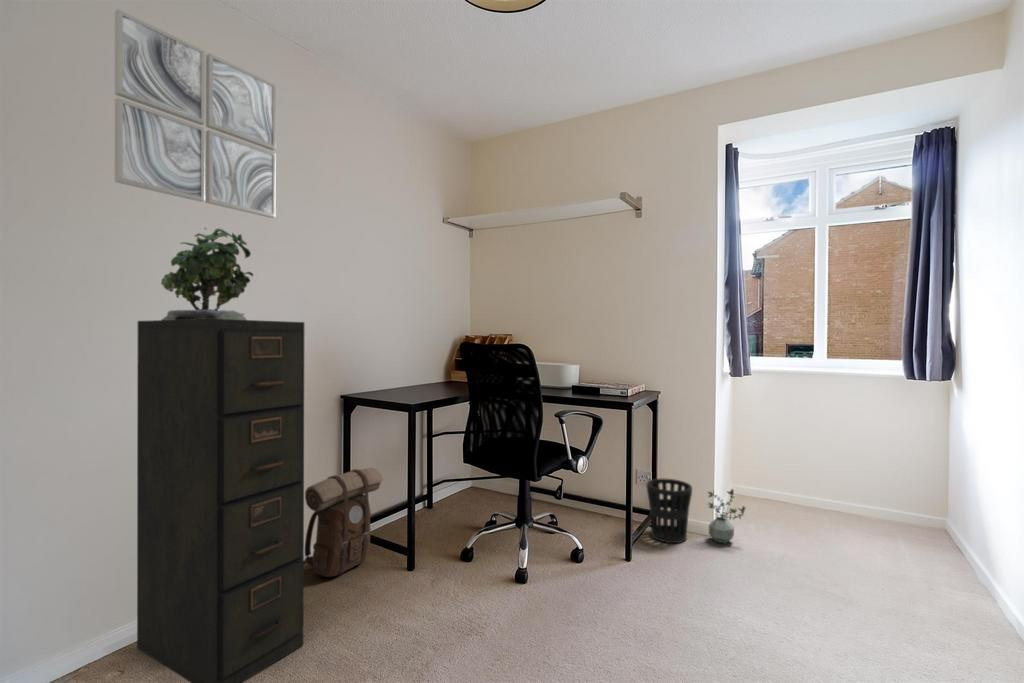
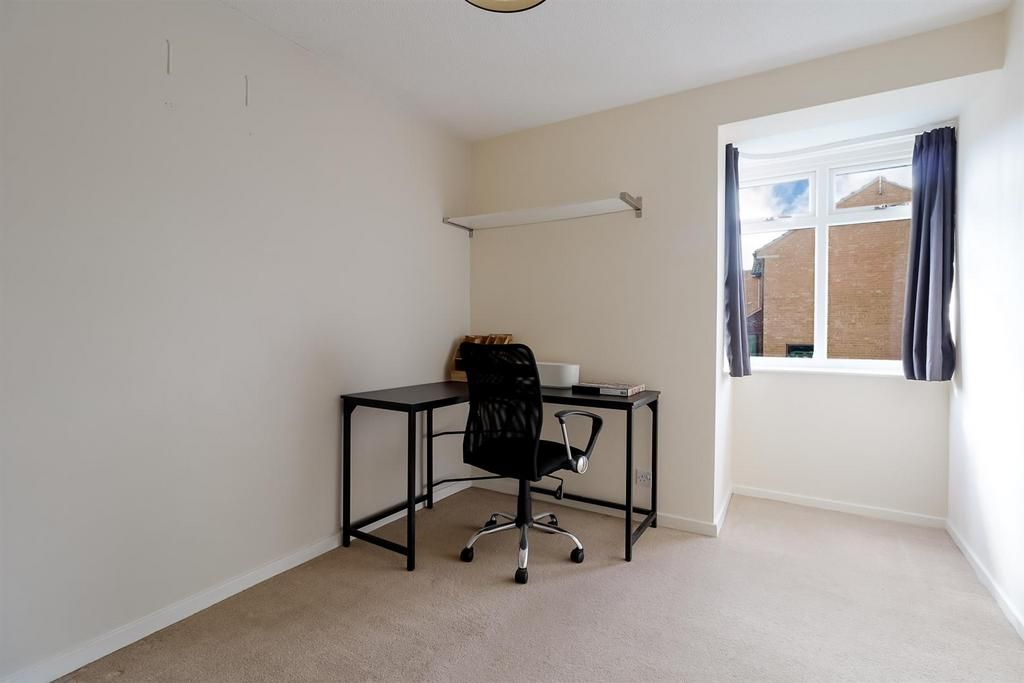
- filing cabinet [136,319,305,683]
- potted plant [160,226,254,320]
- wall art [114,8,277,219]
- backpack [304,467,384,578]
- potted plant [707,488,746,545]
- wastebasket [646,477,693,544]
